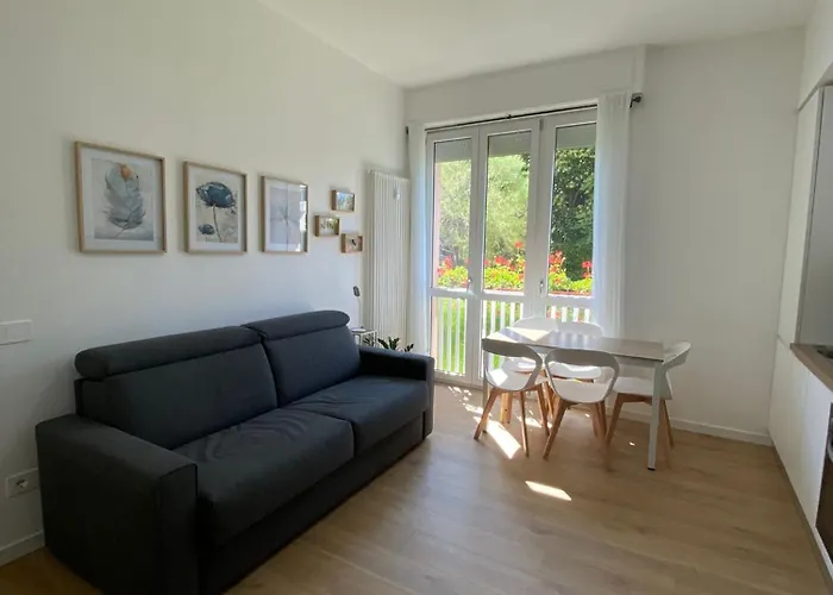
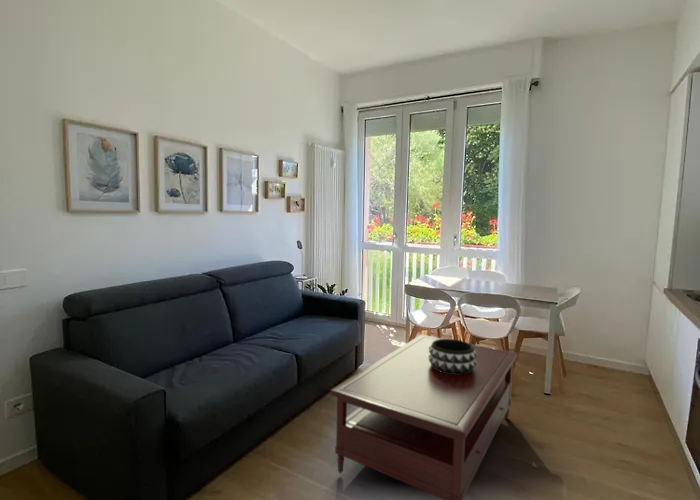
+ coffee table [329,333,518,500]
+ decorative bowl [428,338,477,375]
